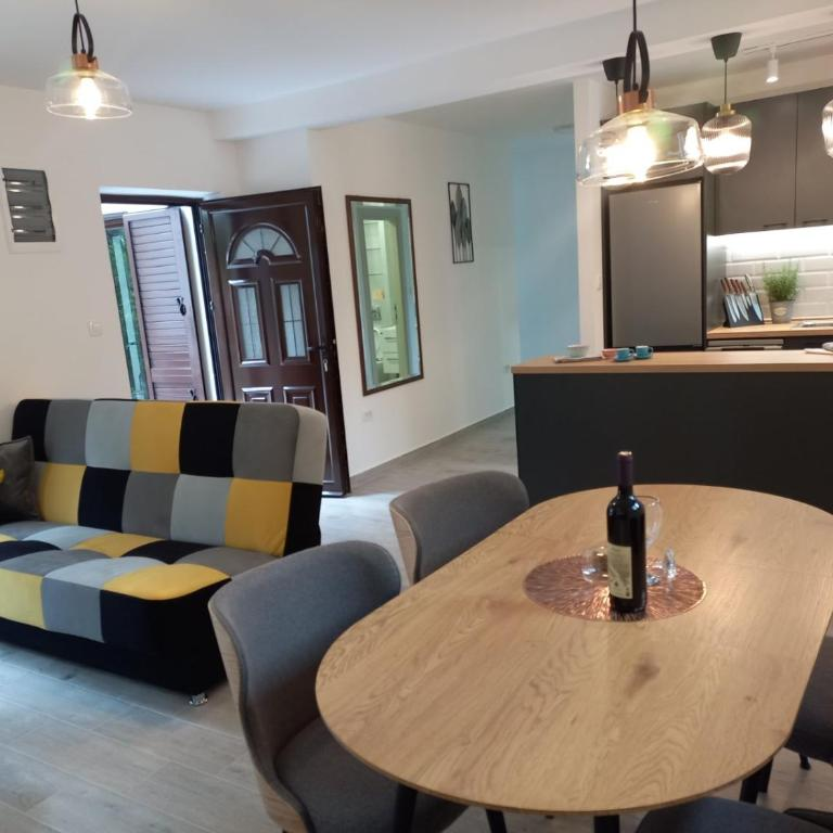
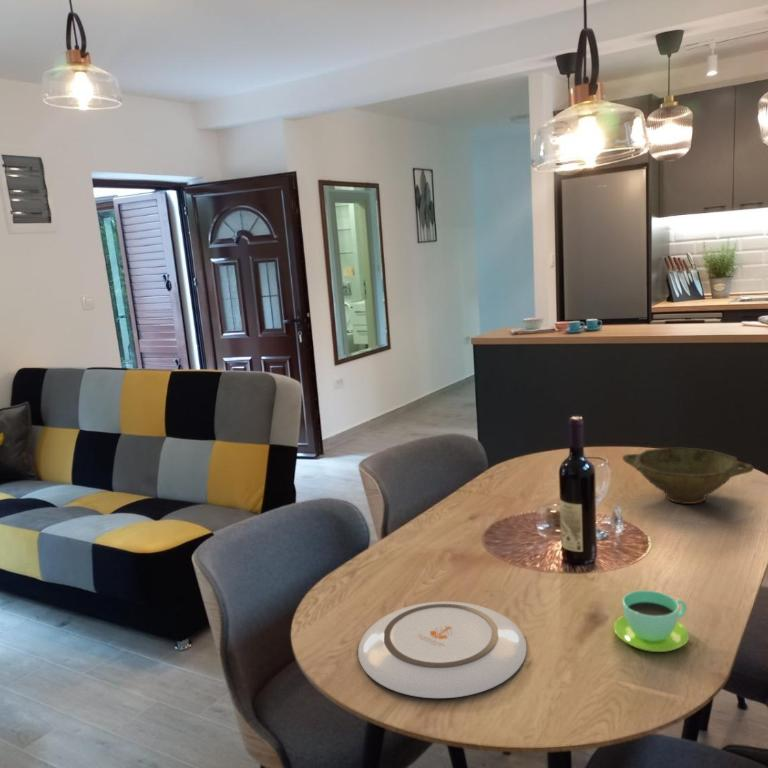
+ plate [357,601,528,699]
+ cup [613,589,690,653]
+ bowl [621,447,755,505]
